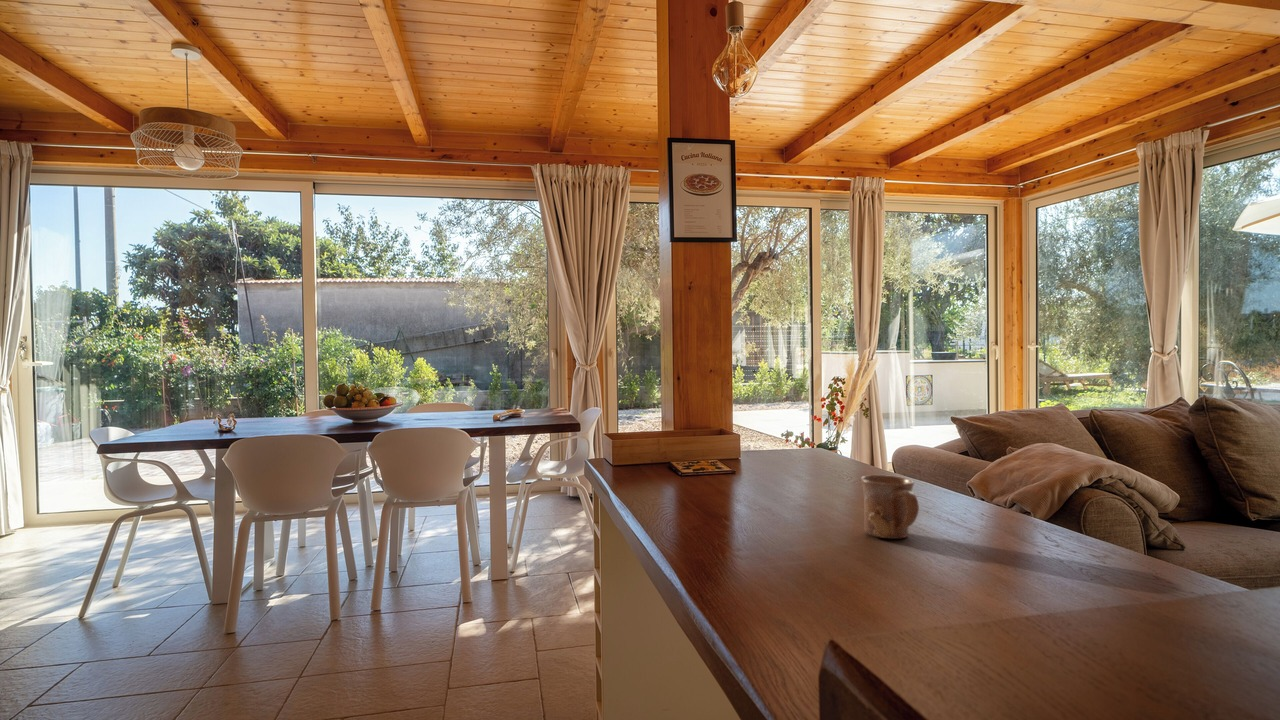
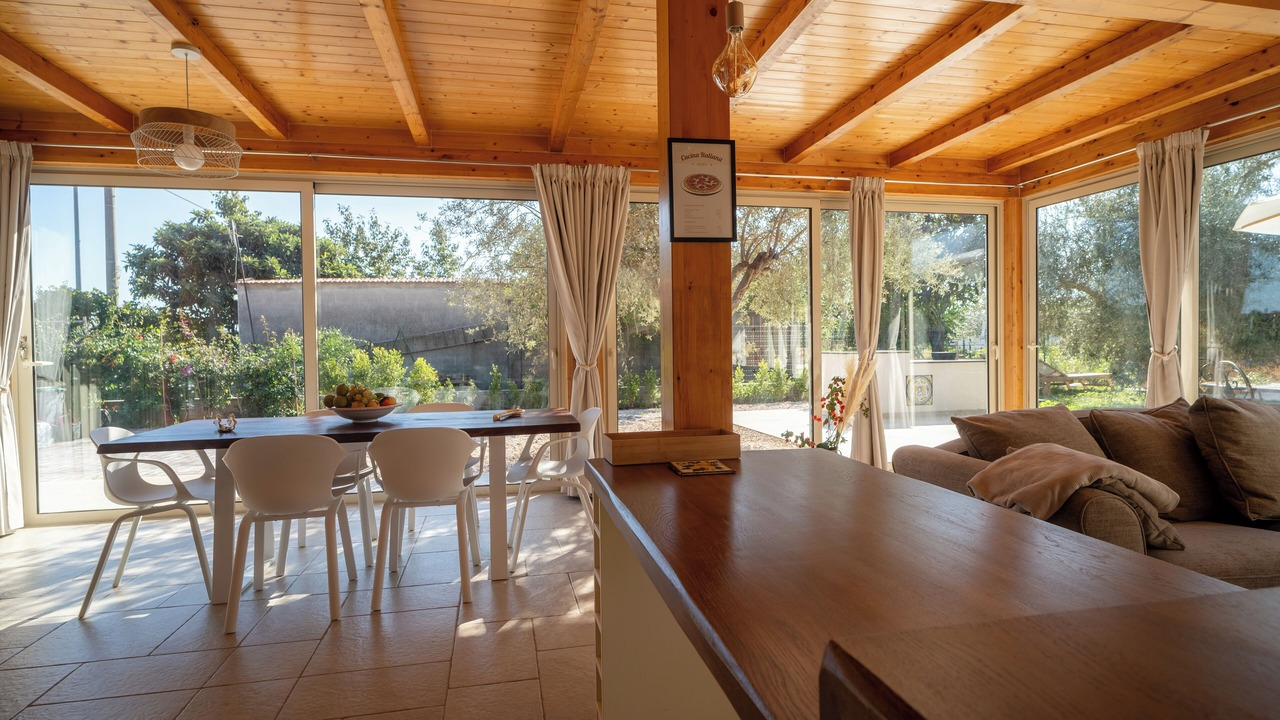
- mug [860,474,920,540]
